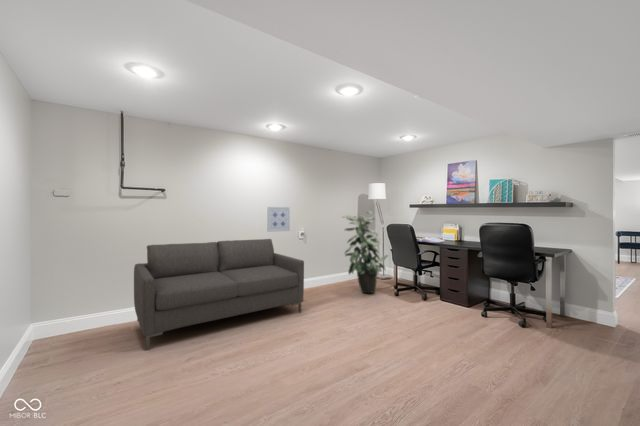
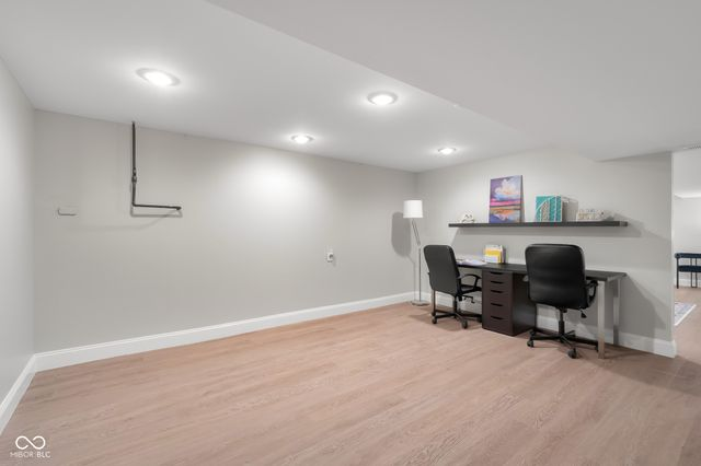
- wall art [266,206,291,233]
- sofa [133,238,305,352]
- indoor plant [341,210,389,294]
